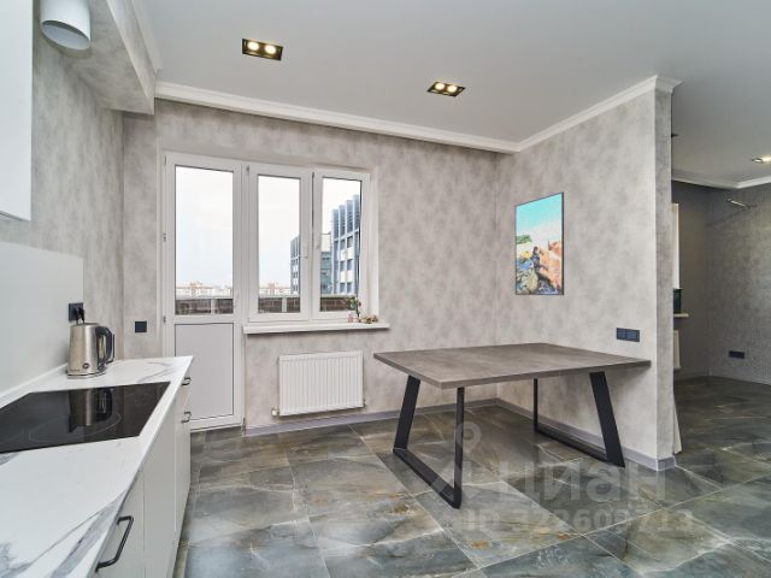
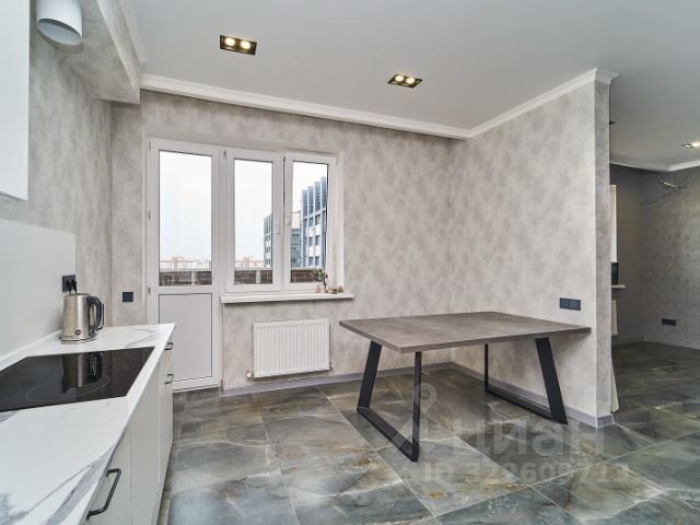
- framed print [514,190,565,296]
